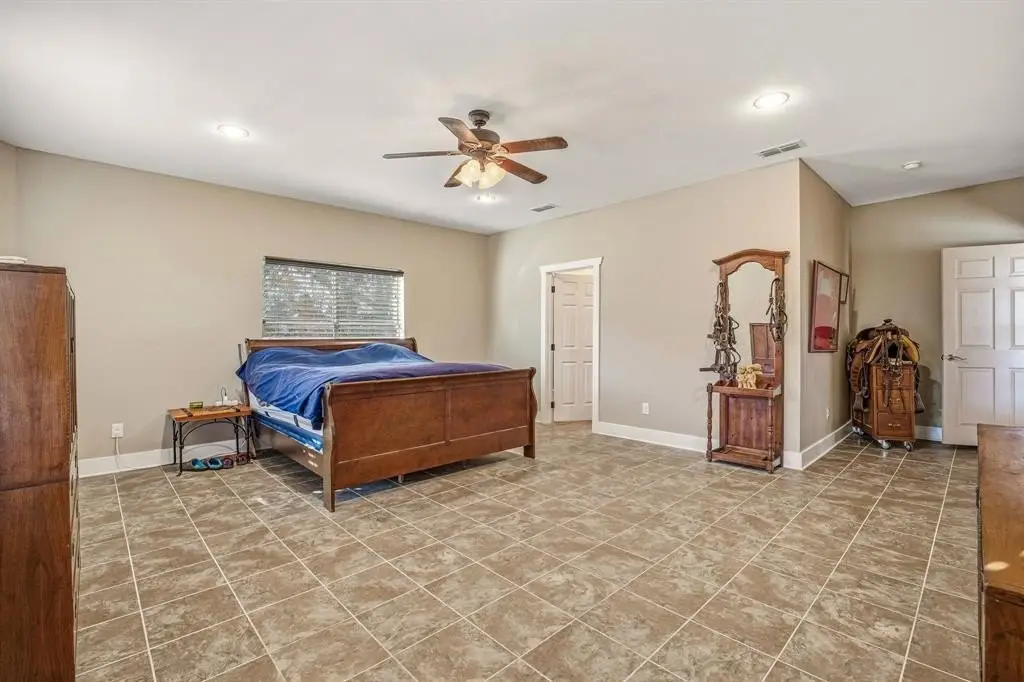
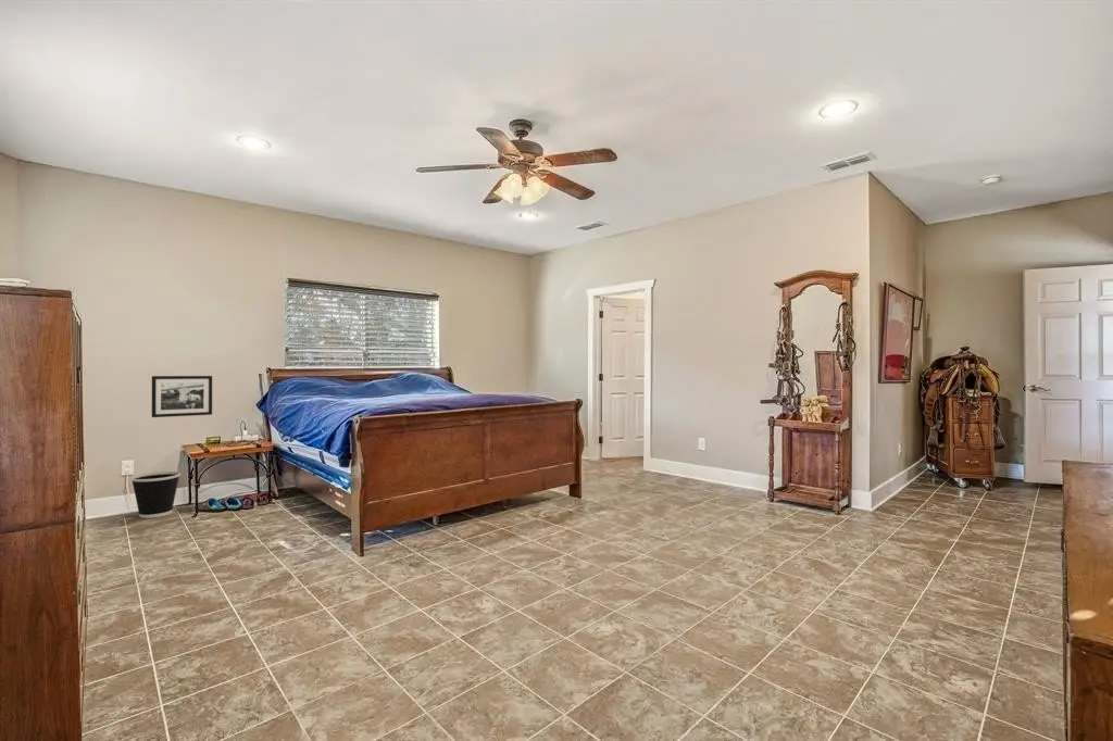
+ wastebasket [129,470,182,519]
+ picture frame [151,375,213,418]
